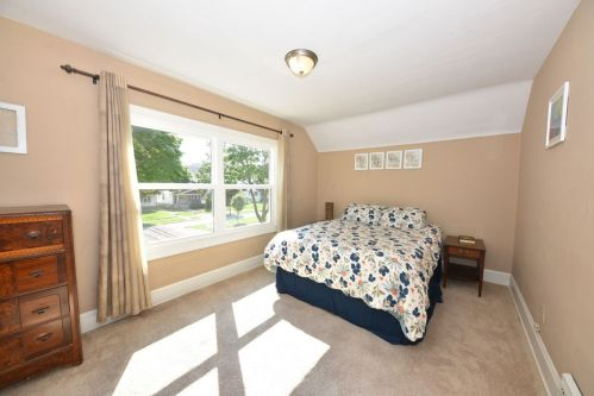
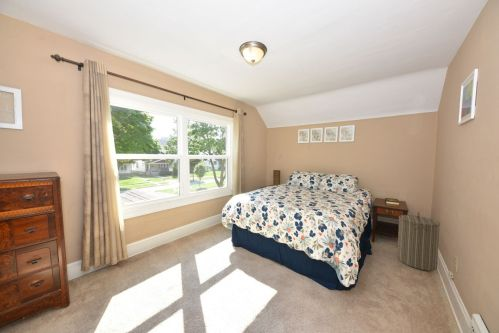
+ laundry hamper [396,211,441,272]
